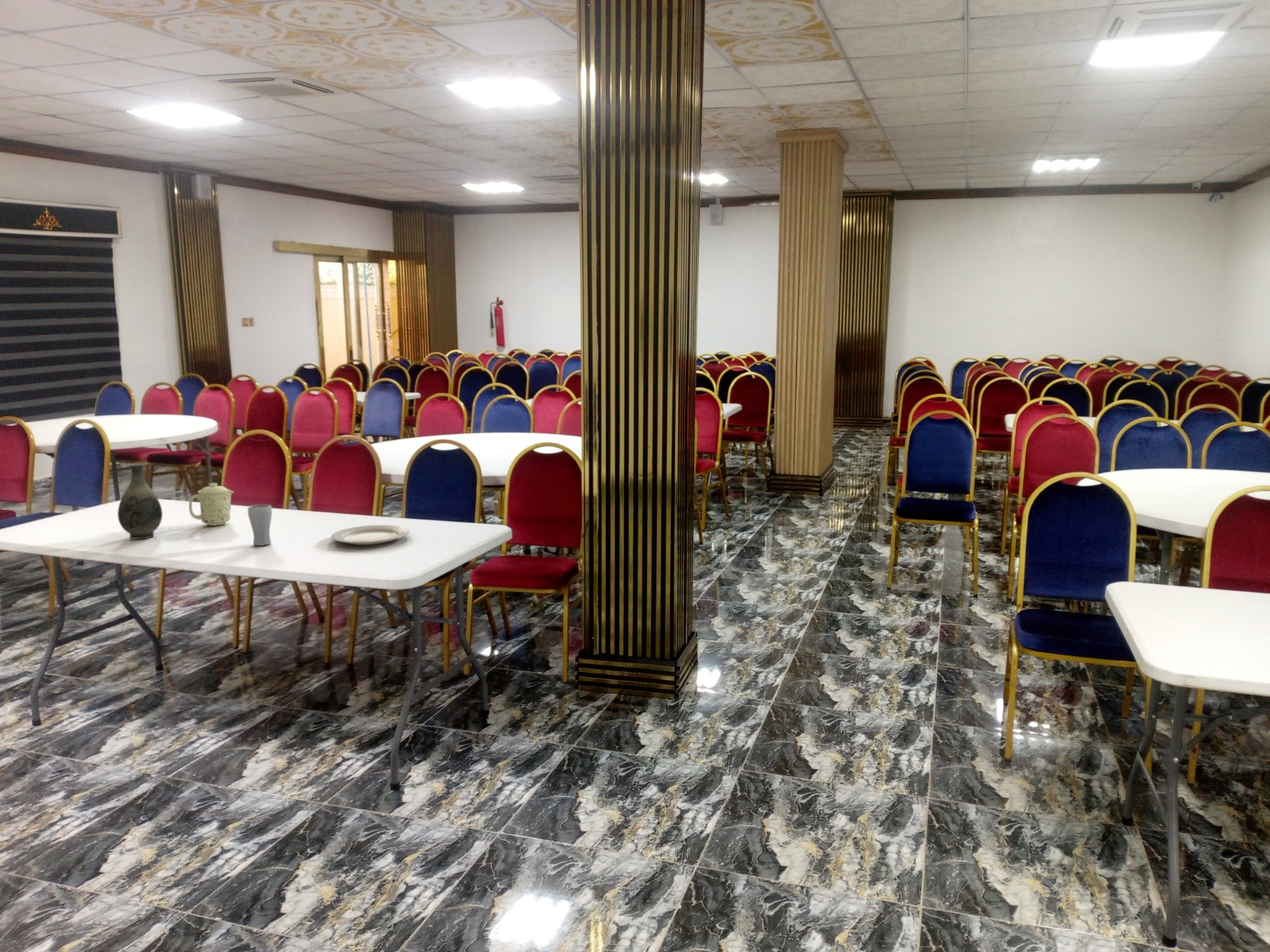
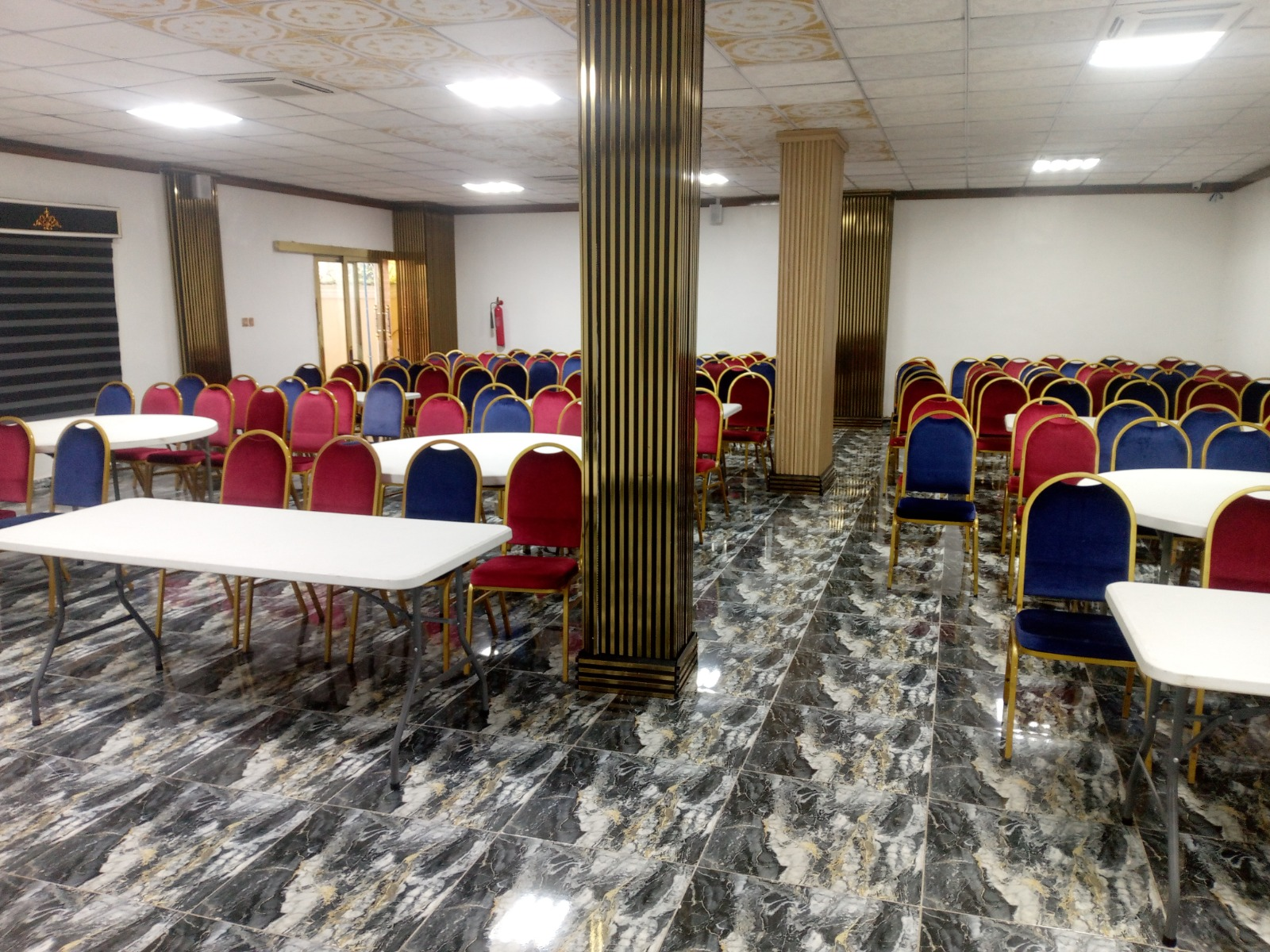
- vase [117,463,164,540]
- drinking glass [247,504,273,547]
- chinaware [331,524,410,546]
- mug [188,482,235,527]
